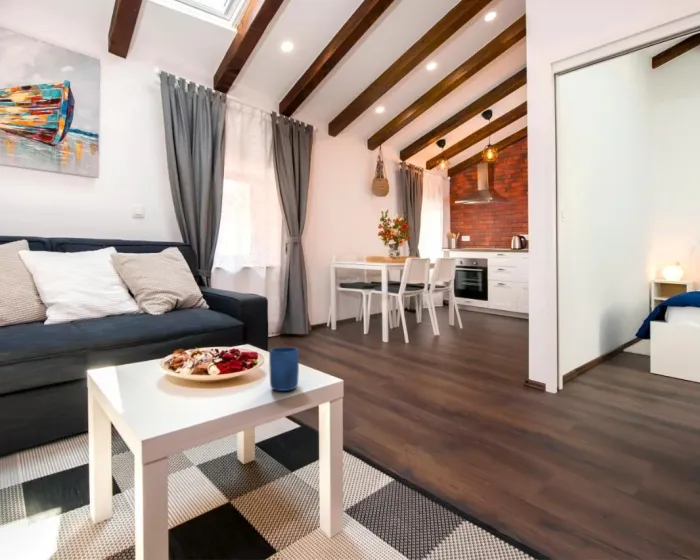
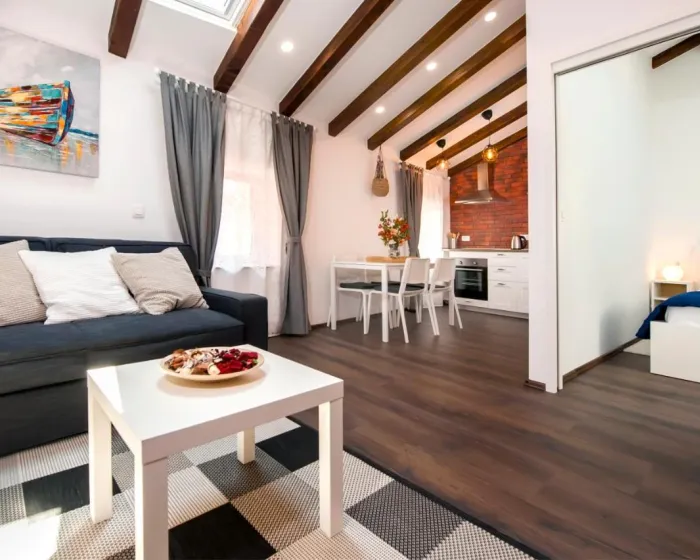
- mug [268,346,300,392]
